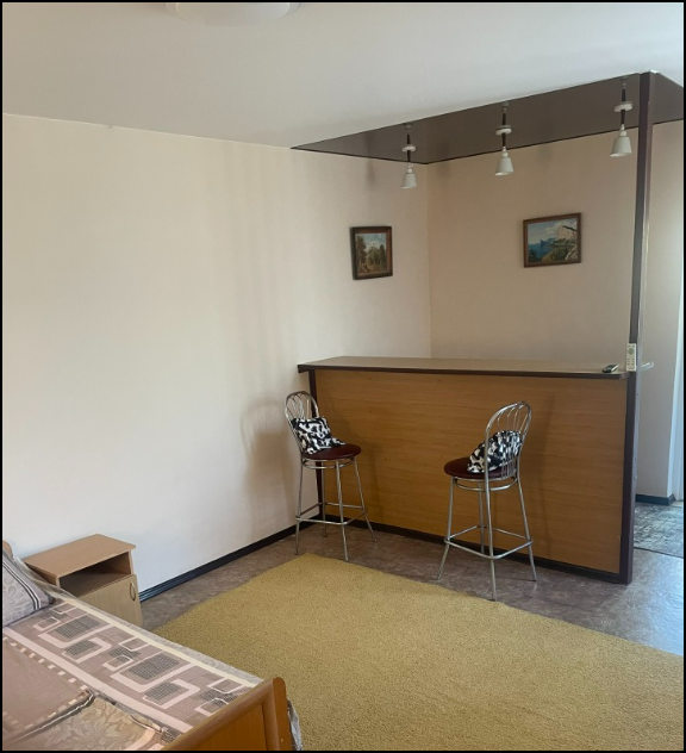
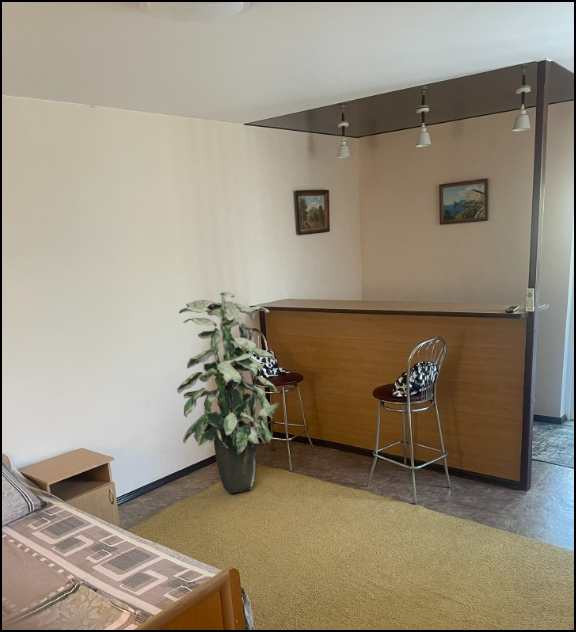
+ indoor plant [176,291,280,494]
